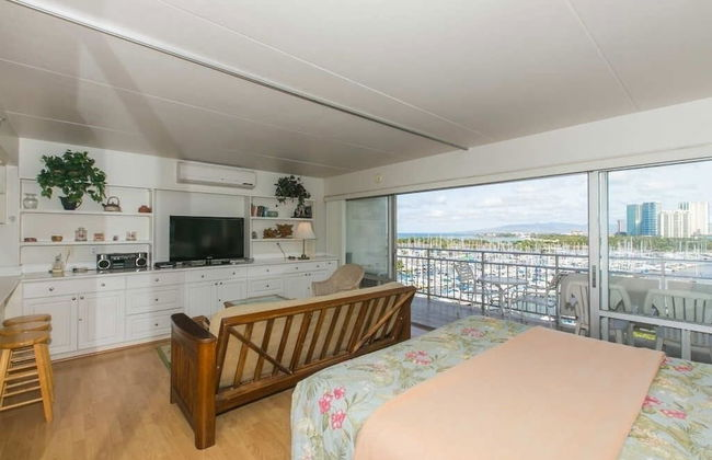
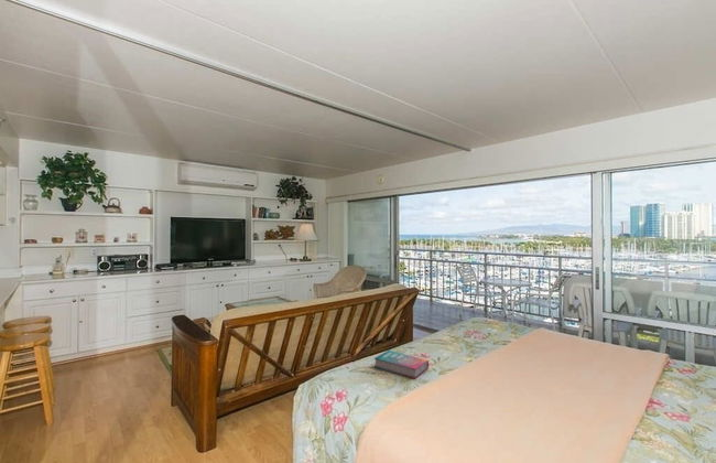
+ book [373,349,430,379]
